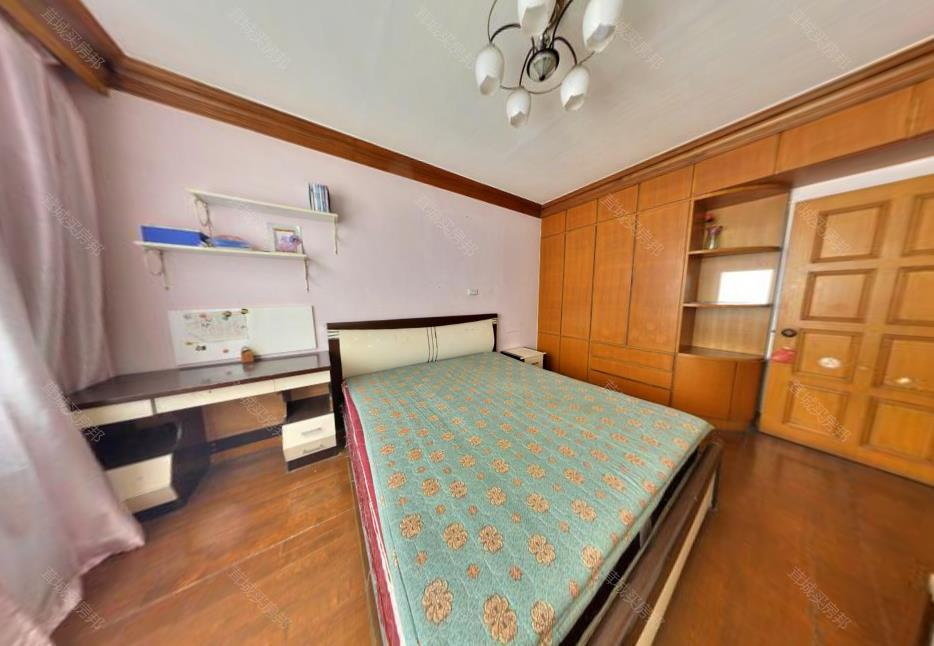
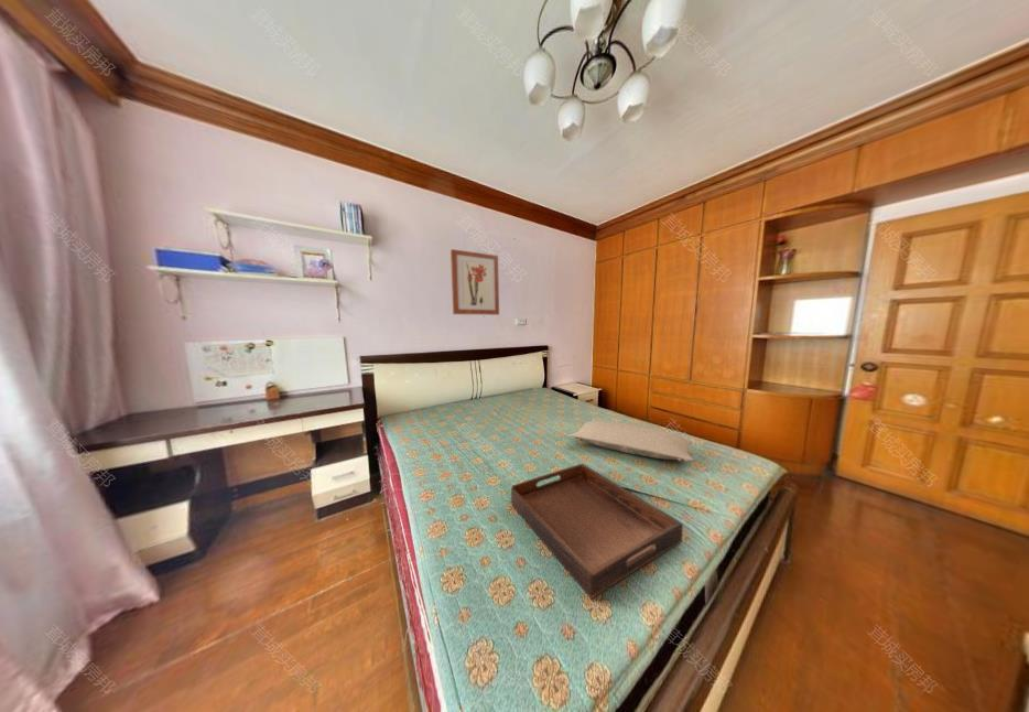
+ serving tray [510,463,684,600]
+ pillow [568,420,695,463]
+ wall art [449,248,500,316]
